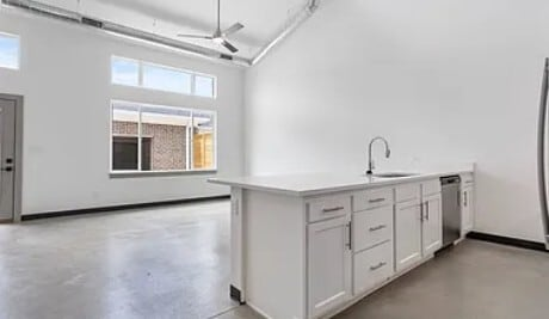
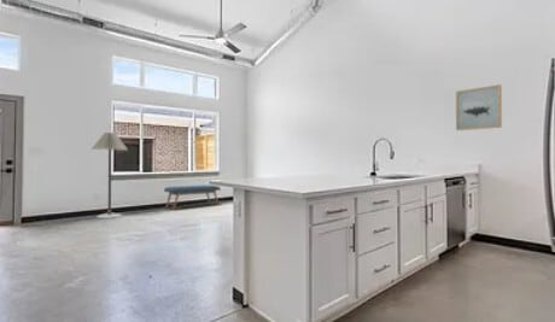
+ floor lamp [90,131,129,219]
+ wall art [455,83,503,131]
+ bench [163,185,222,211]
